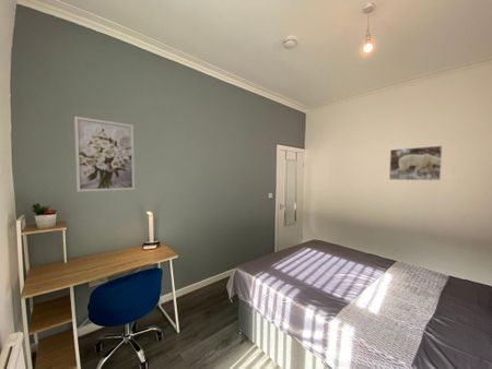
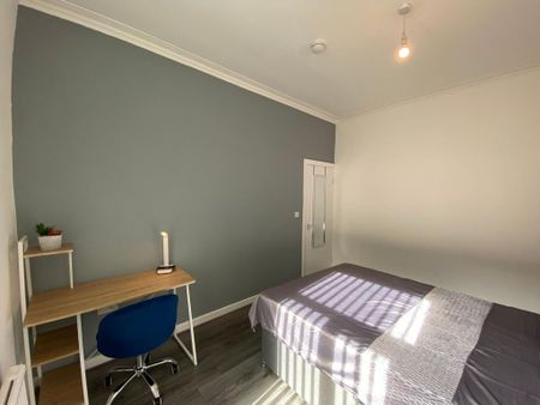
- wall art [73,116,136,193]
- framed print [388,145,443,181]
